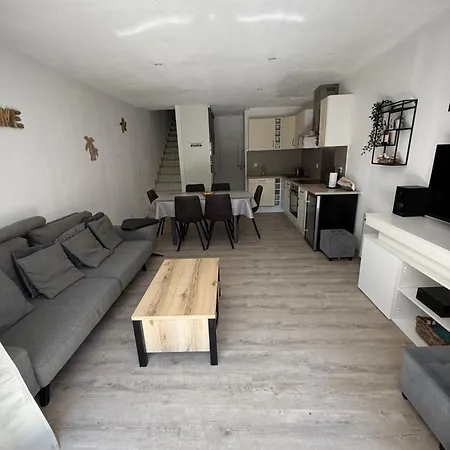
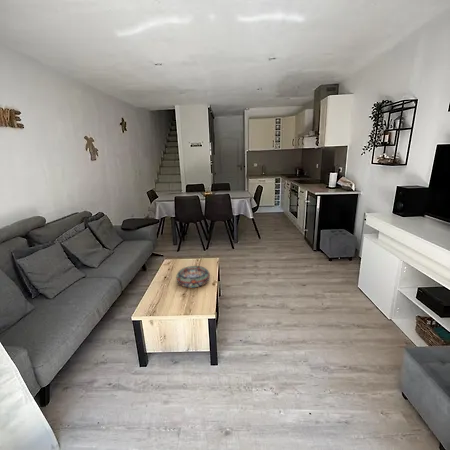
+ decorative bowl [175,265,211,288]
